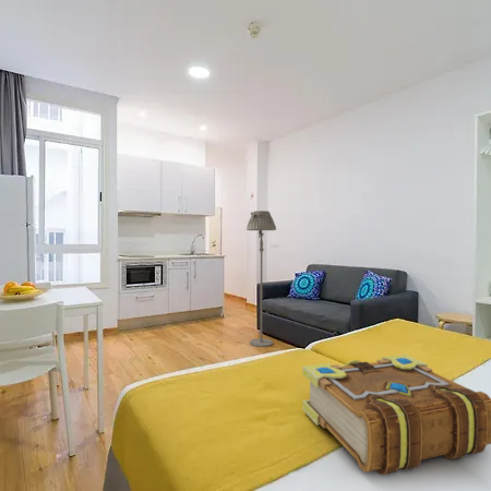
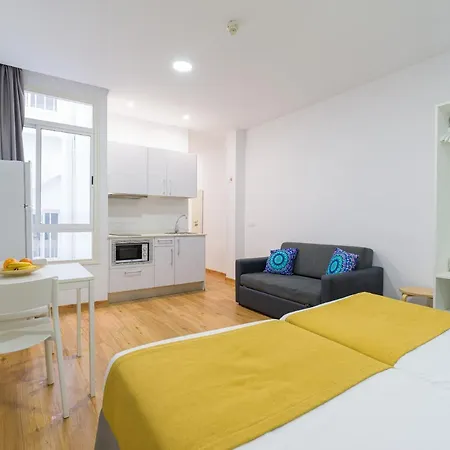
- floor lamp [246,209,277,348]
- book [301,354,491,476]
